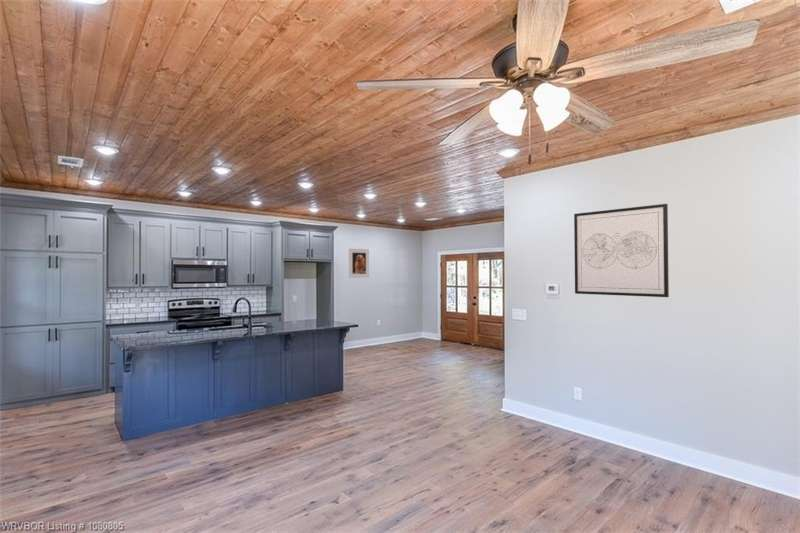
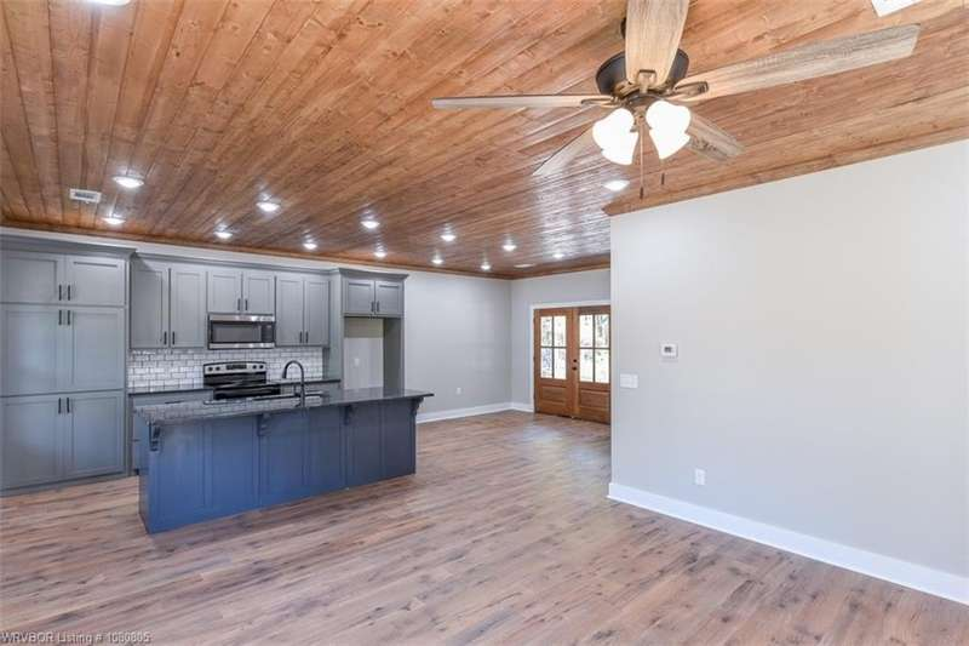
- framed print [348,248,370,279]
- wall art [573,203,670,298]
